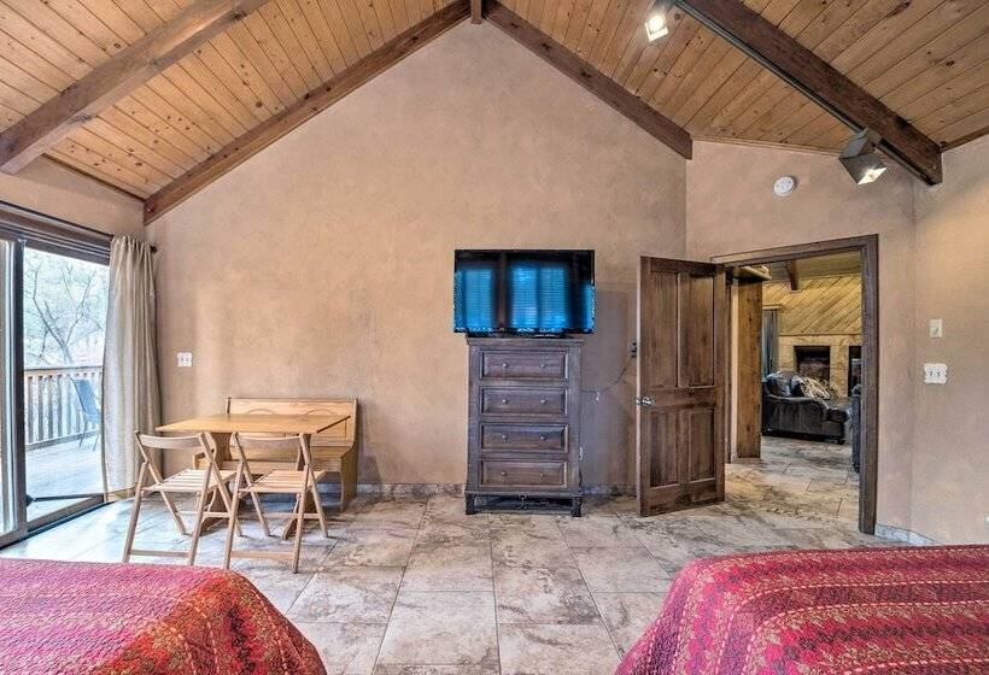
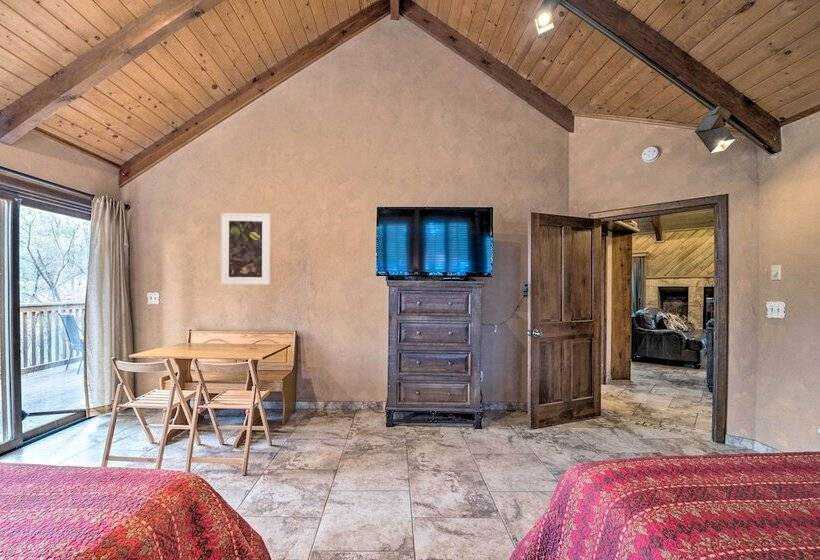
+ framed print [220,212,271,286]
